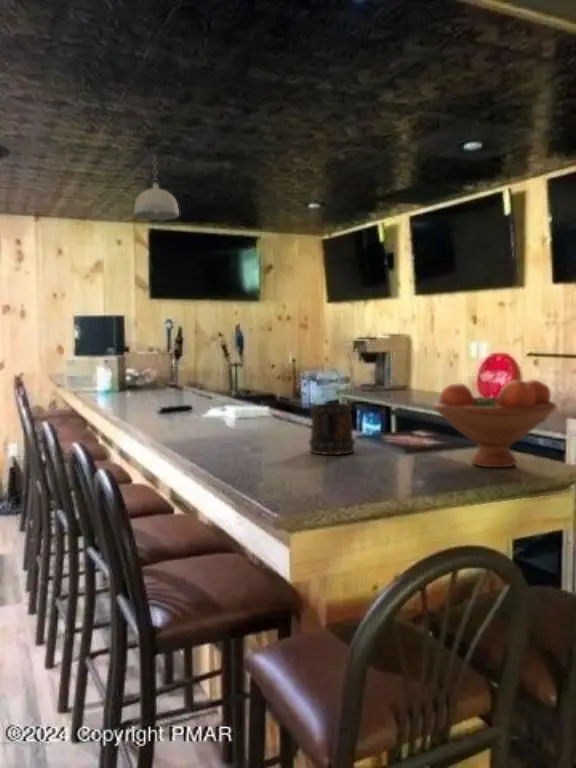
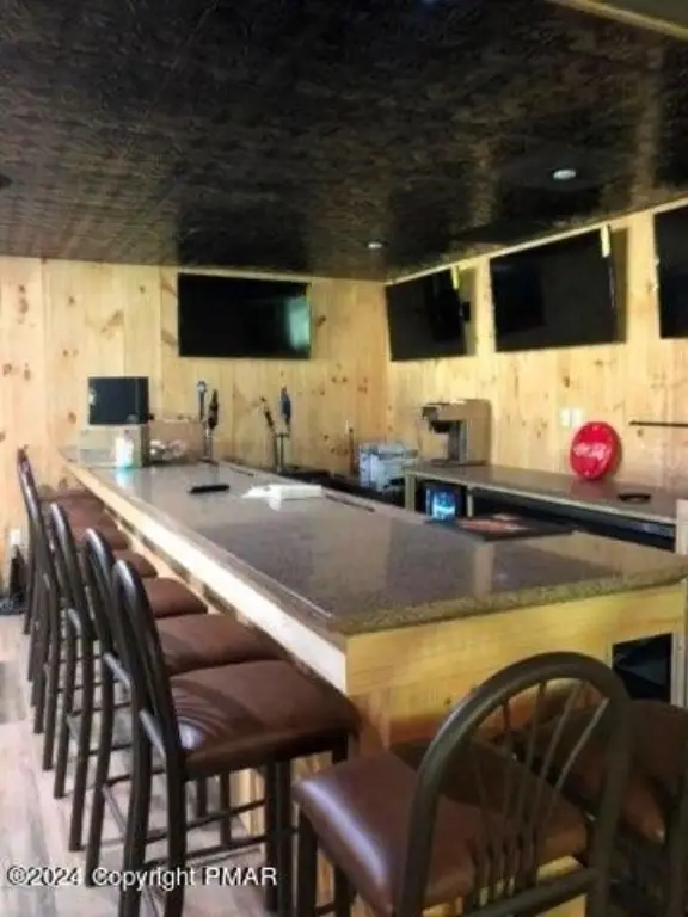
- pendant light [133,154,180,221]
- beer mug [307,402,357,456]
- fruit bowl [432,379,558,468]
